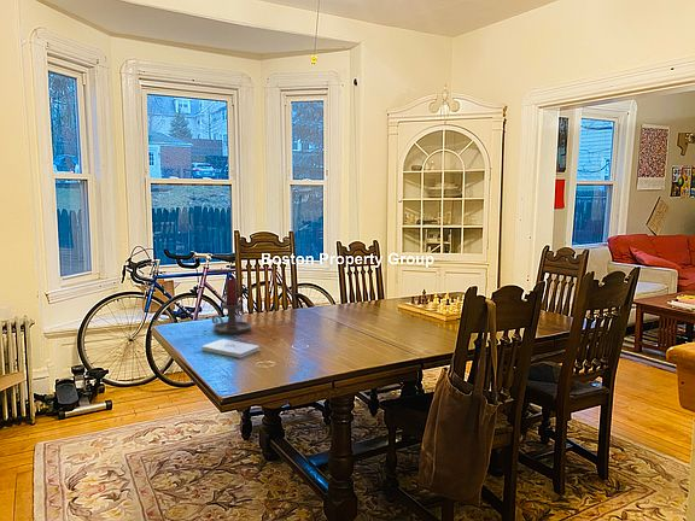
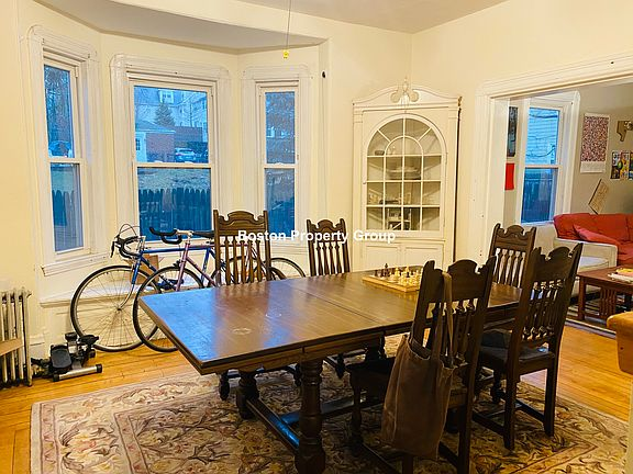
- notepad [200,338,261,359]
- candle holder [211,277,252,335]
